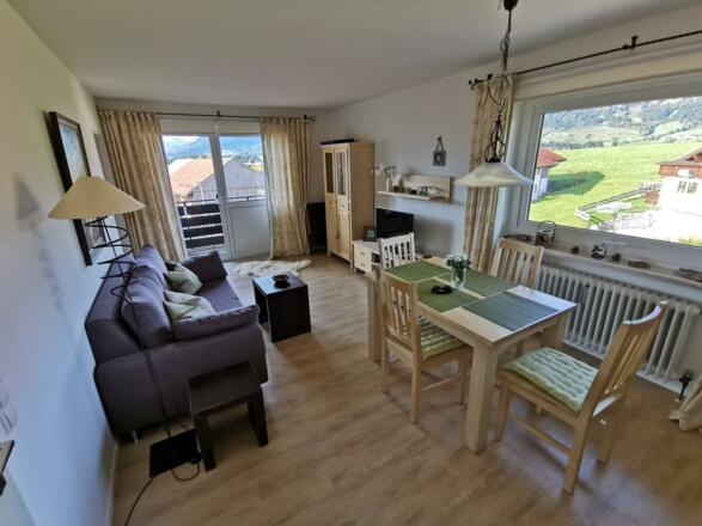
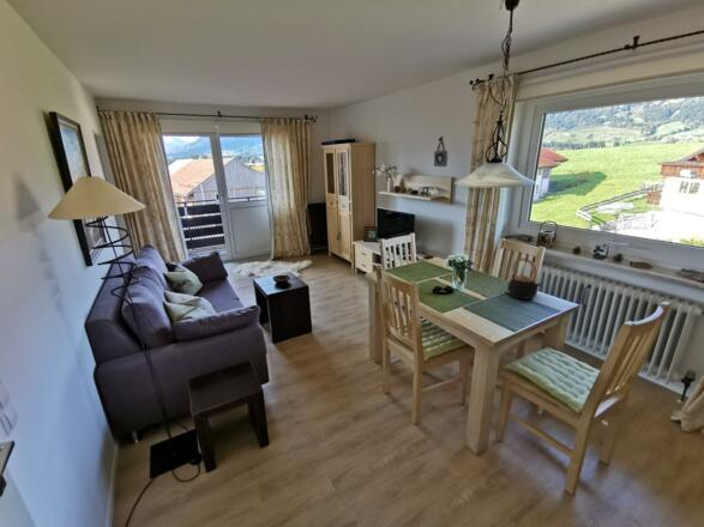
+ teapot [506,256,542,301]
